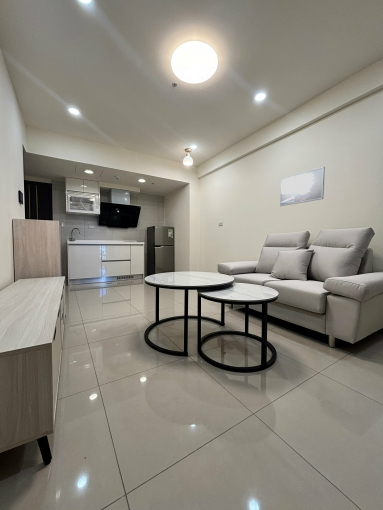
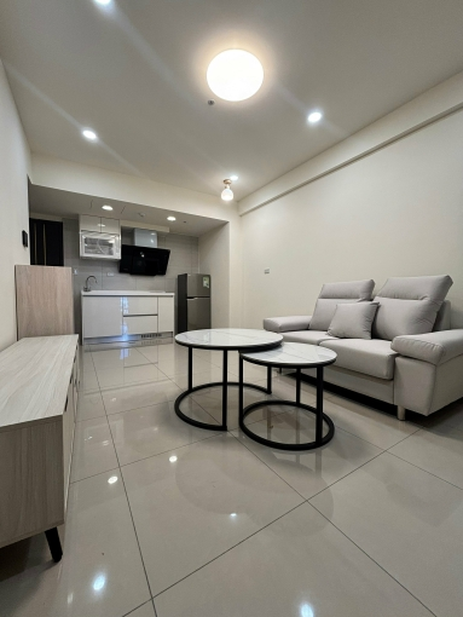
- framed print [279,166,326,207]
